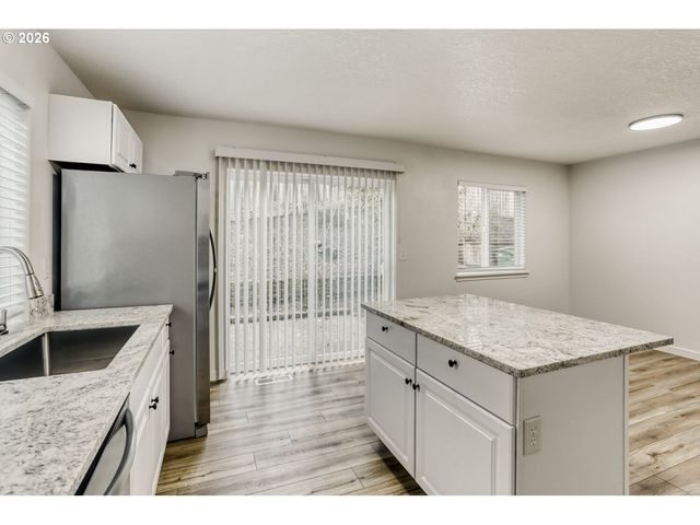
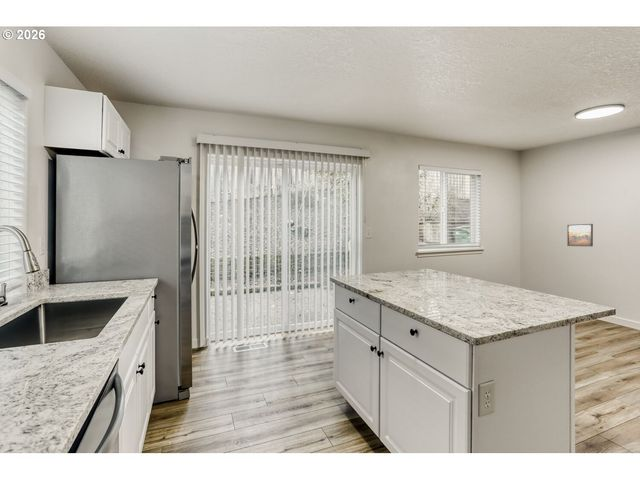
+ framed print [566,223,594,247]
